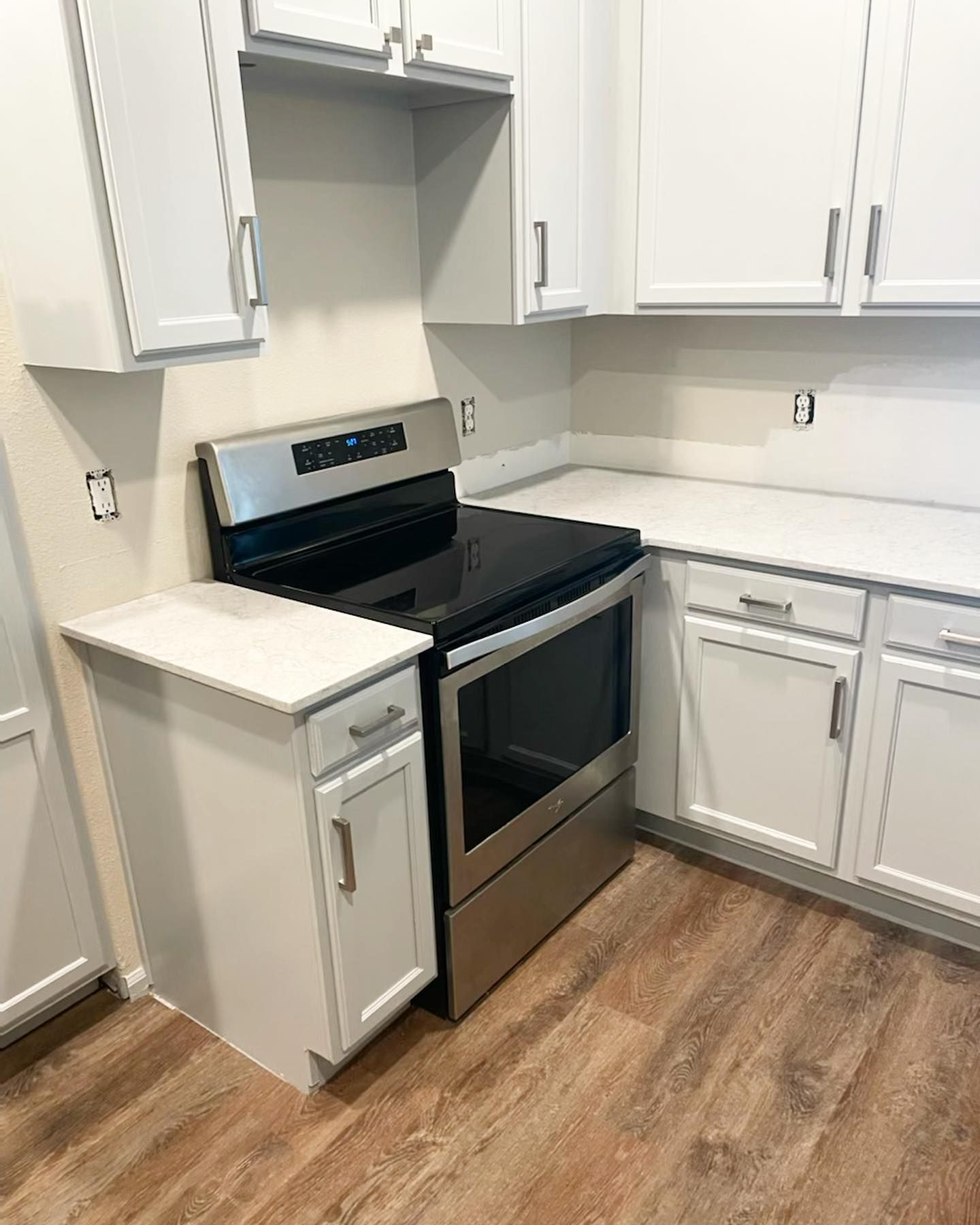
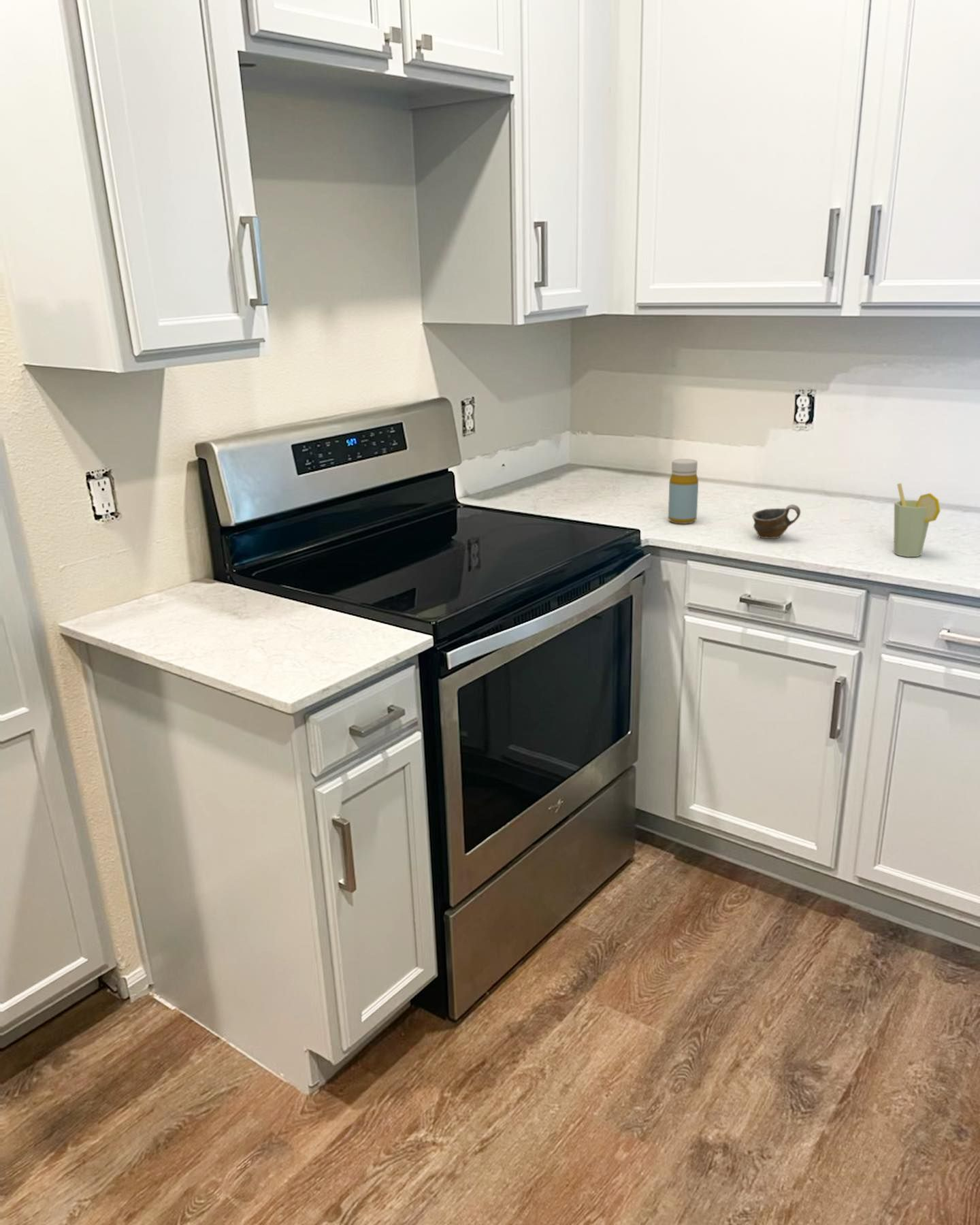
+ bottle [668,458,699,525]
+ cup [751,504,801,539]
+ cup [893,483,941,557]
